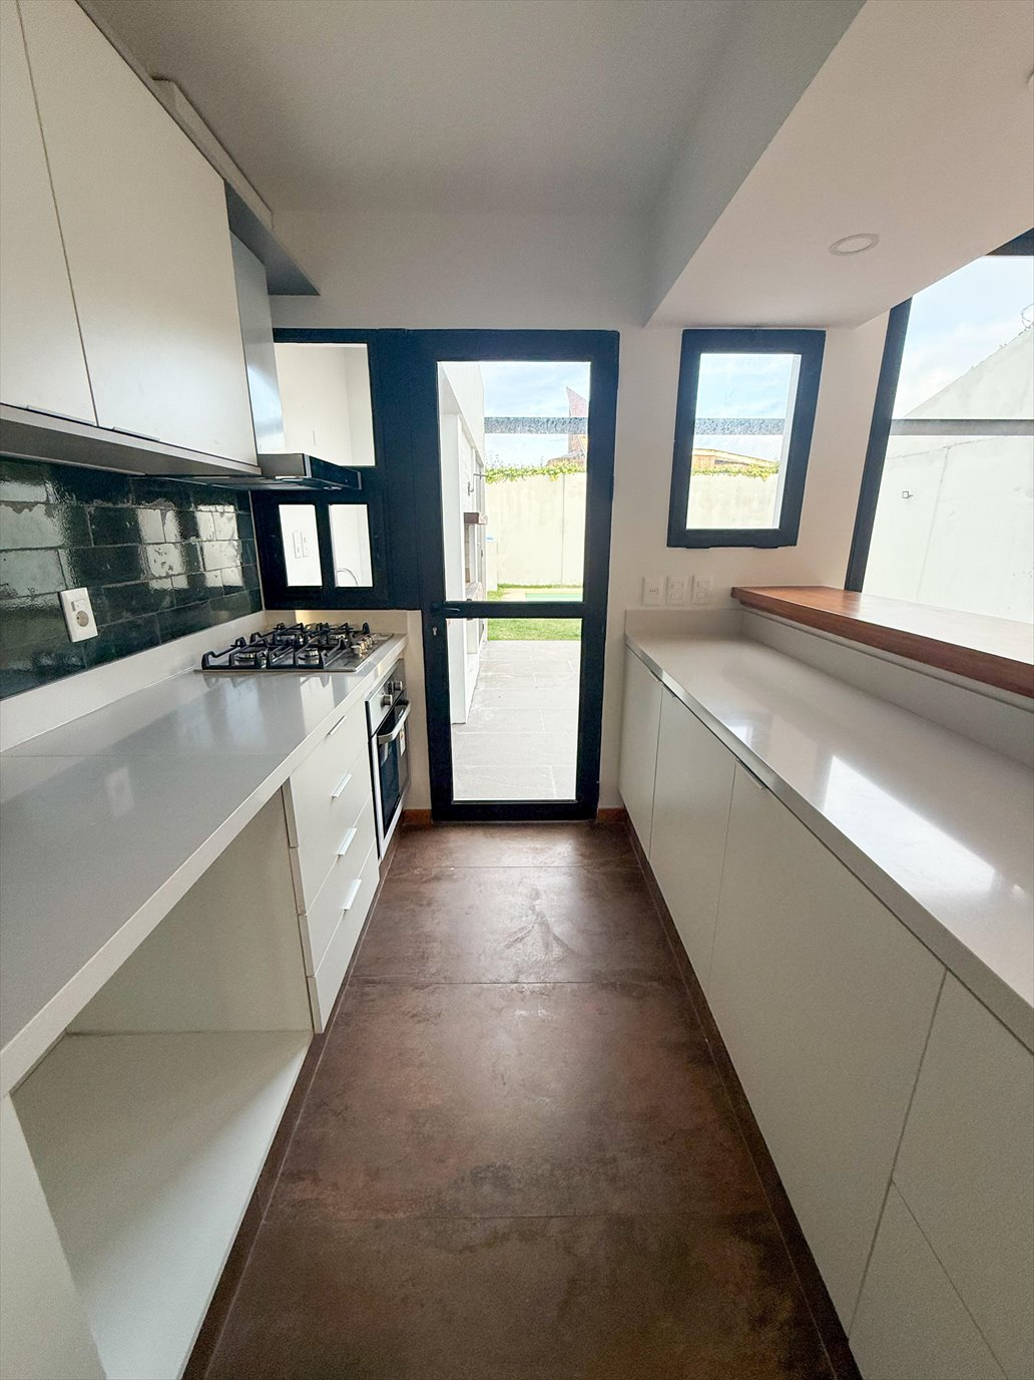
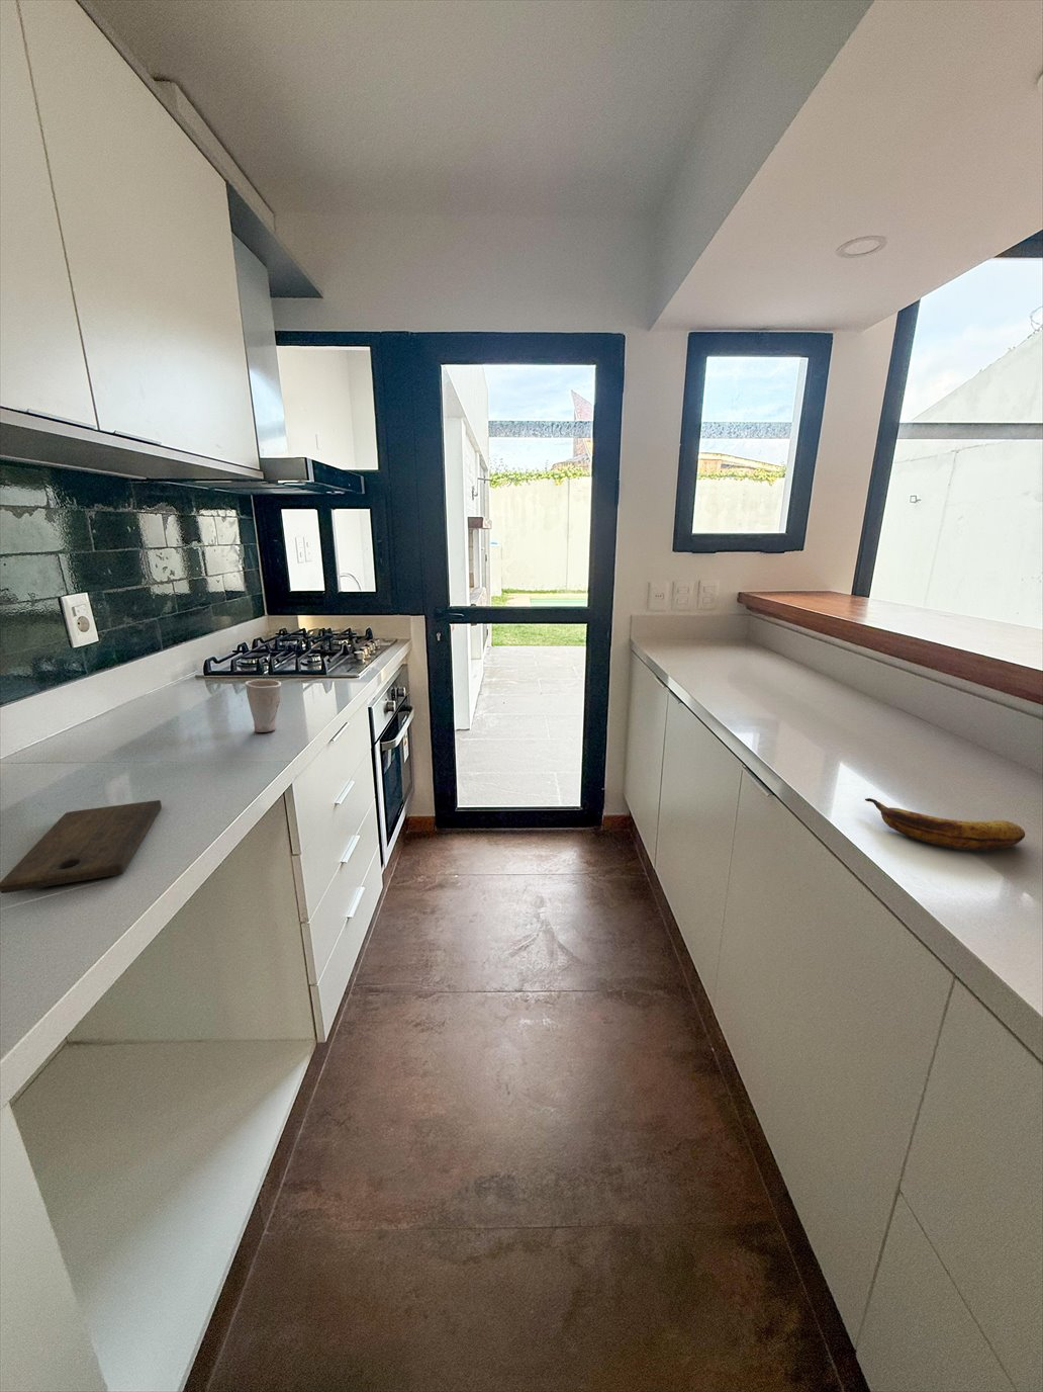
+ cup [243,677,282,733]
+ banana [864,797,1025,851]
+ cutting board [0,799,163,894]
